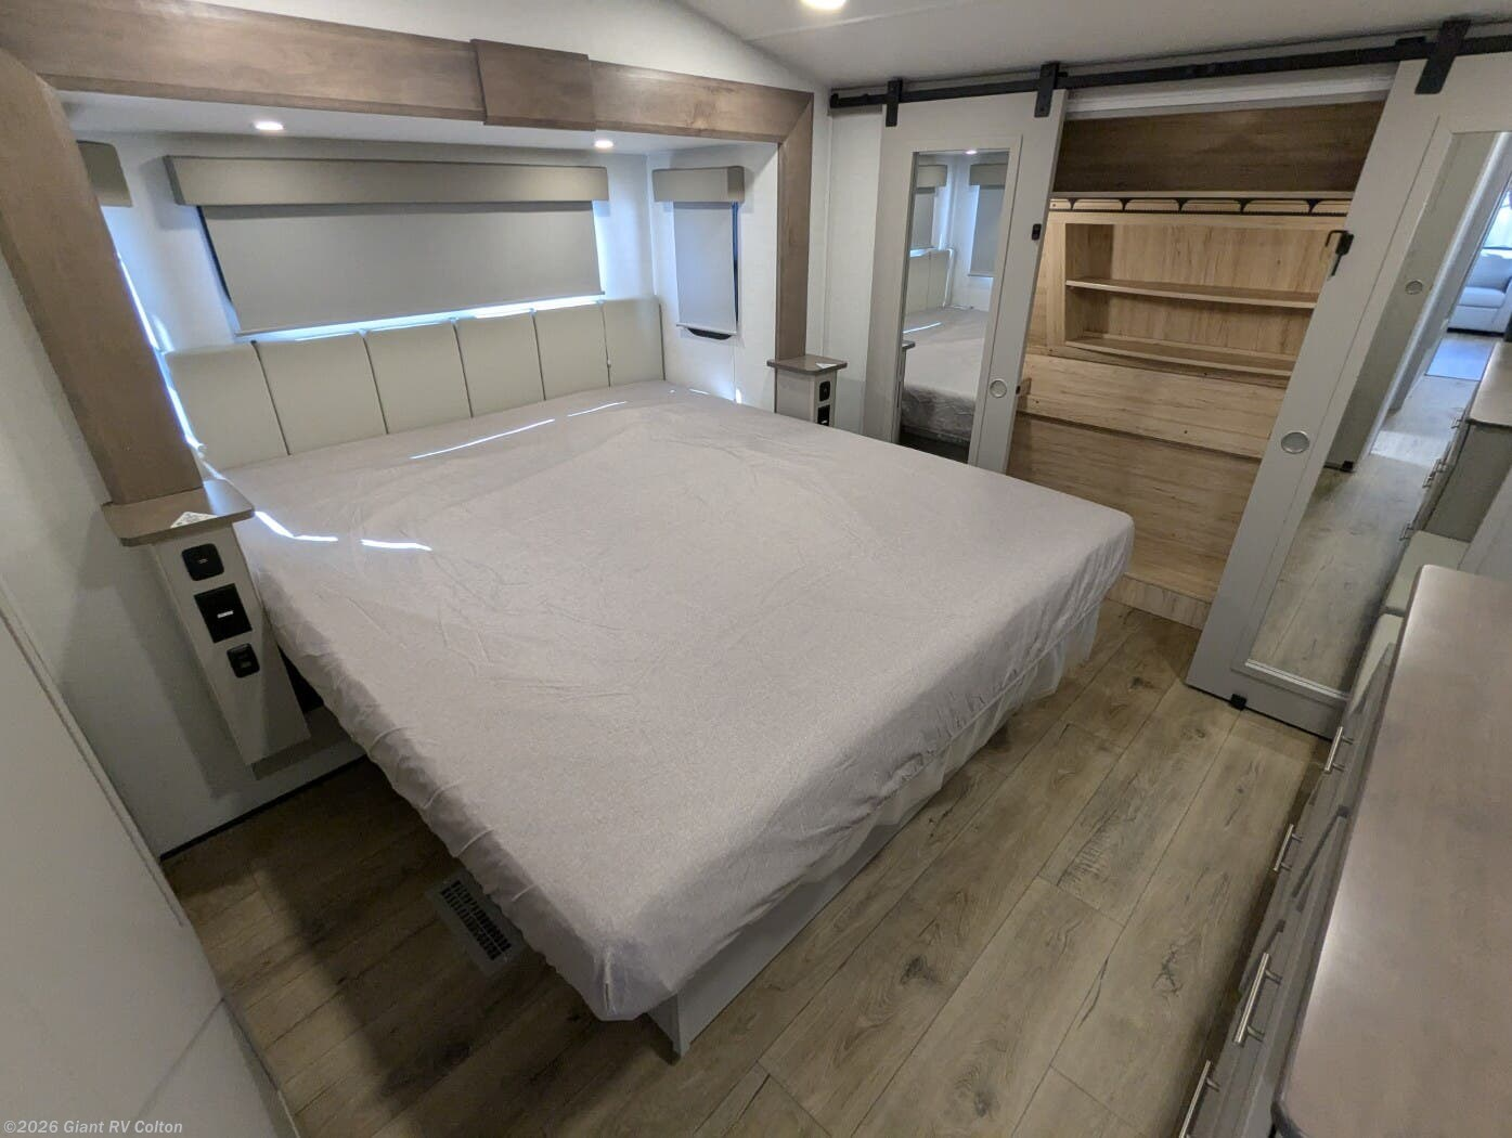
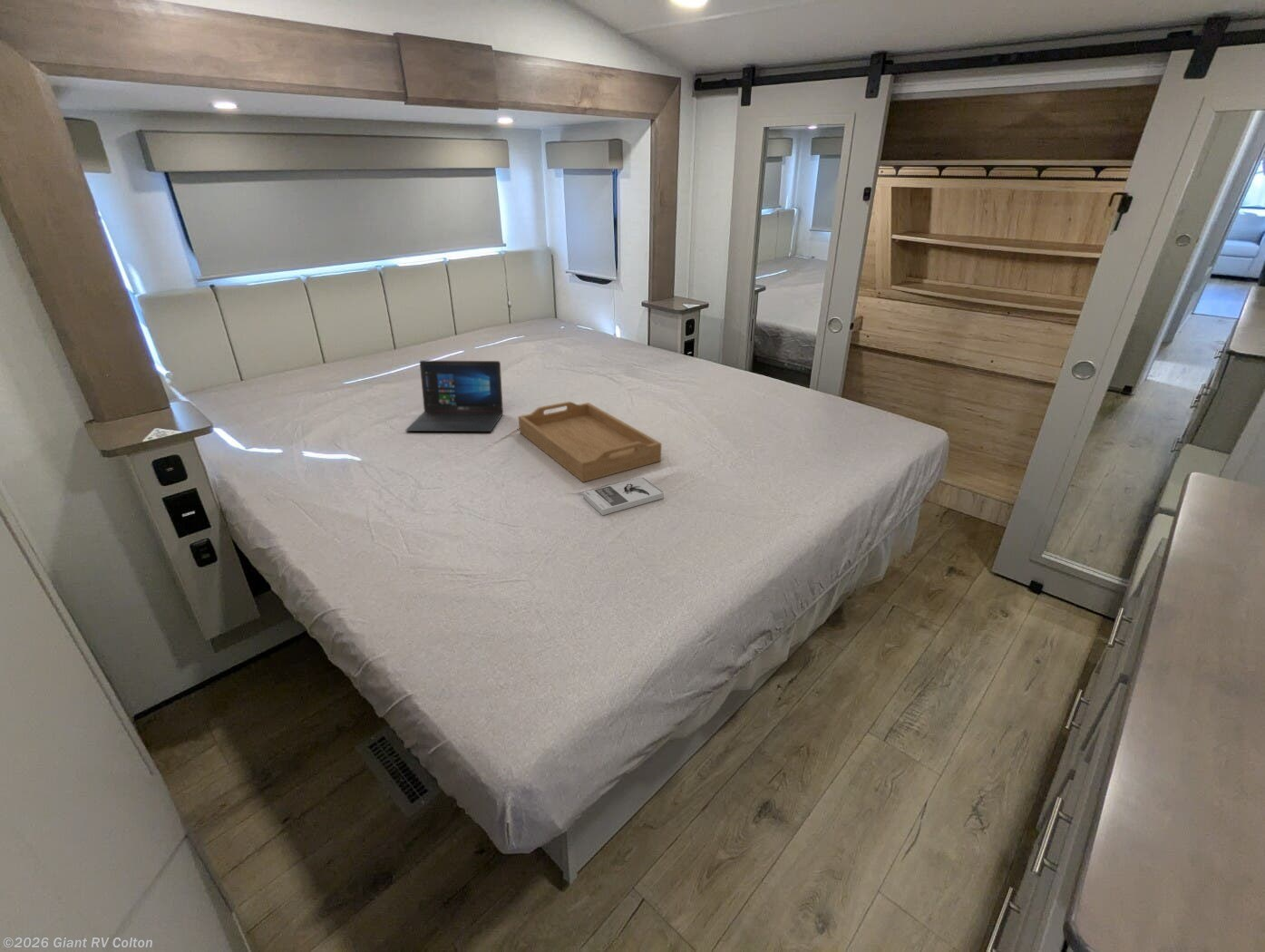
+ laptop [405,360,504,432]
+ serving tray [518,401,662,483]
+ book [582,476,665,516]
